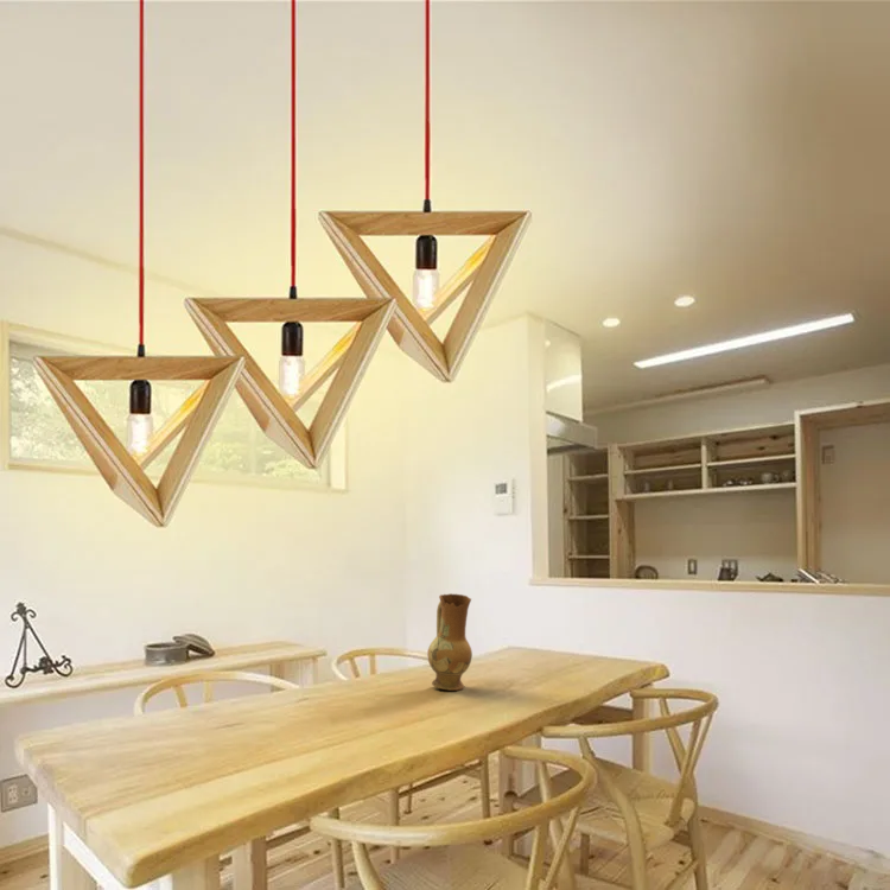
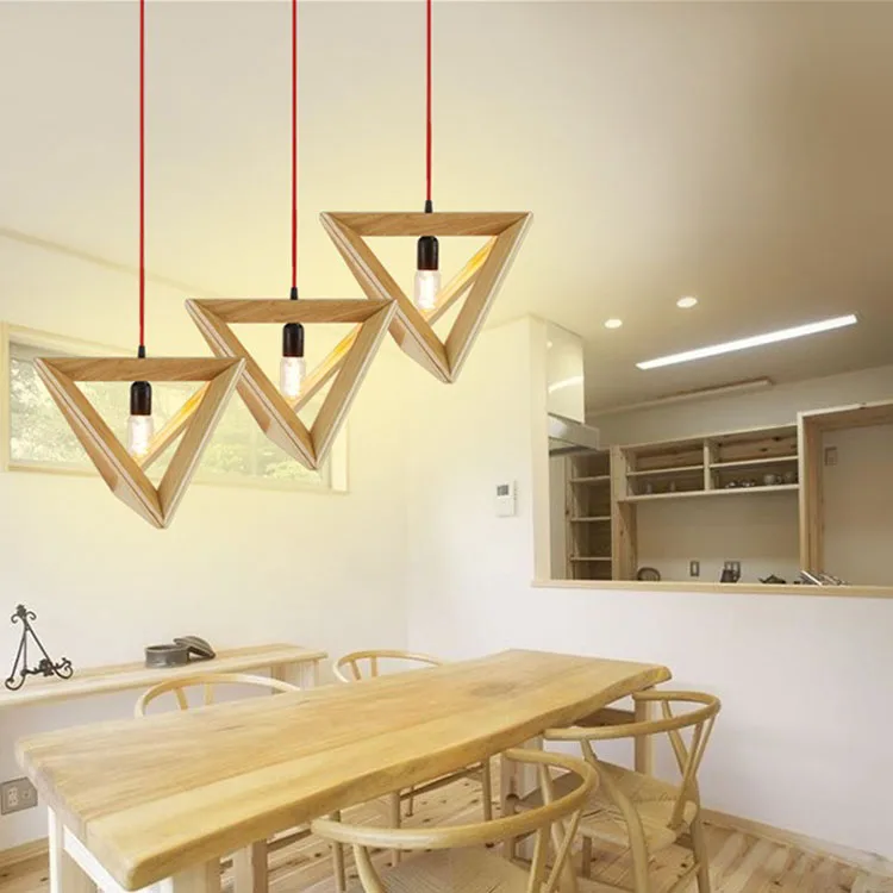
- ceramic jug [426,592,473,692]
